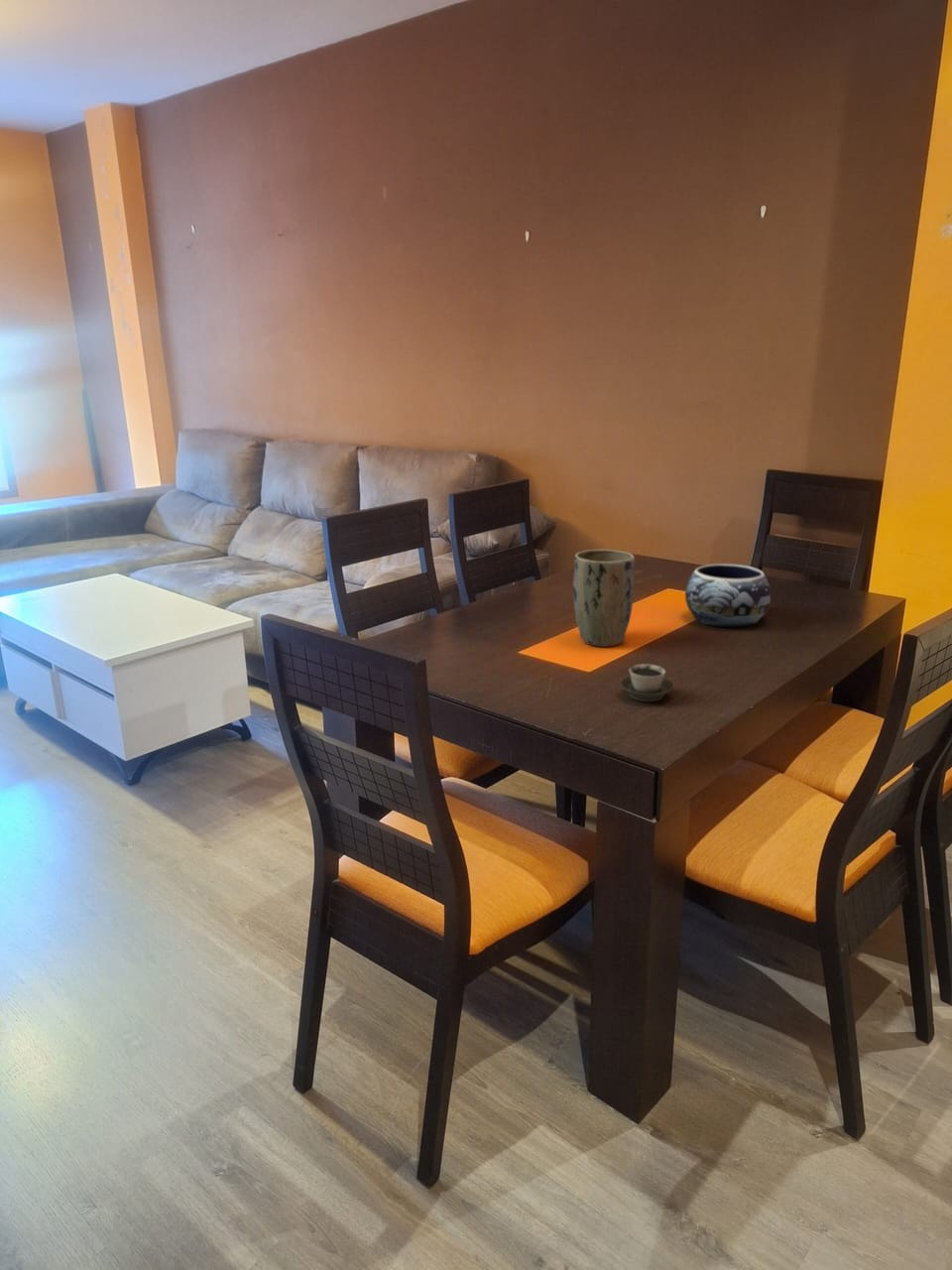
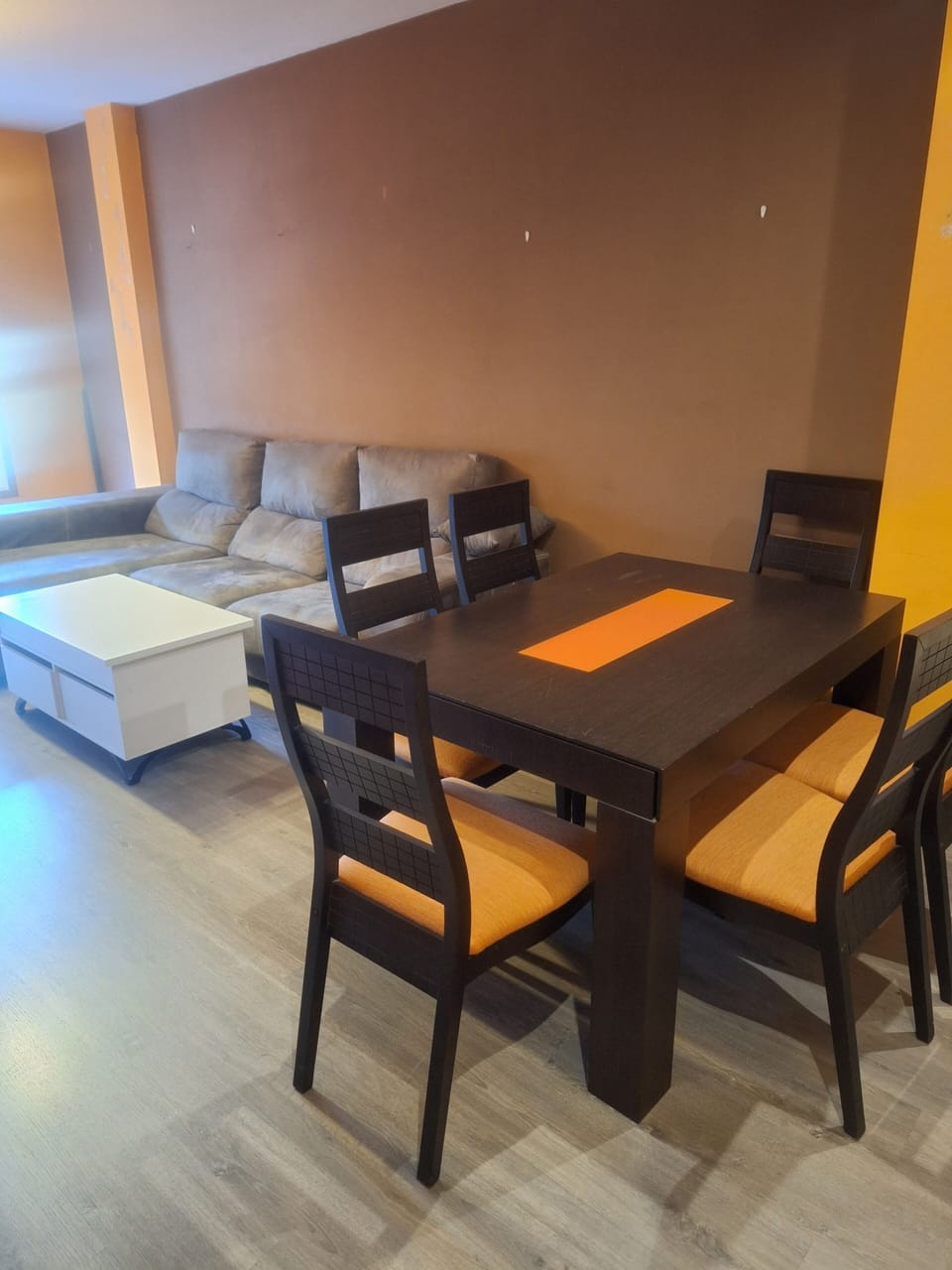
- plant pot [572,549,636,648]
- decorative bowl [684,563,772,628]
- cup [619,663,674,702]
